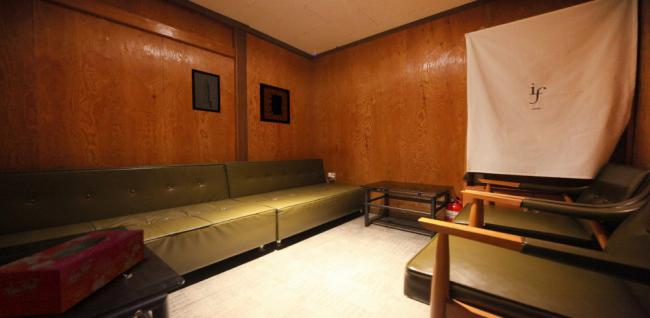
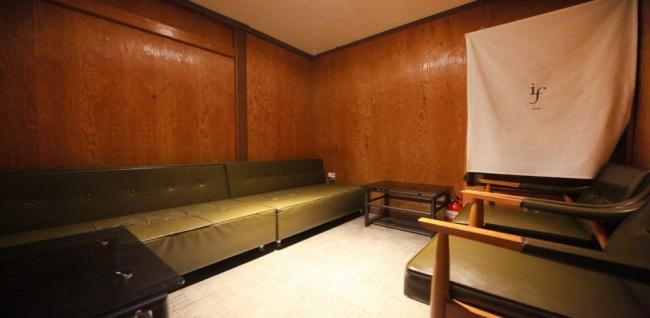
- wall decoration [259,82,291,125]
- wall art [190,68,222,114]
- tissue box [0,228,146,318]
